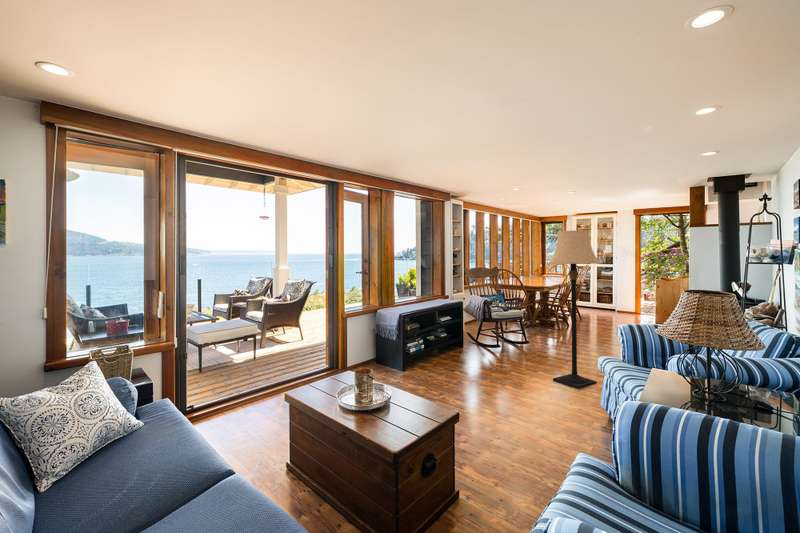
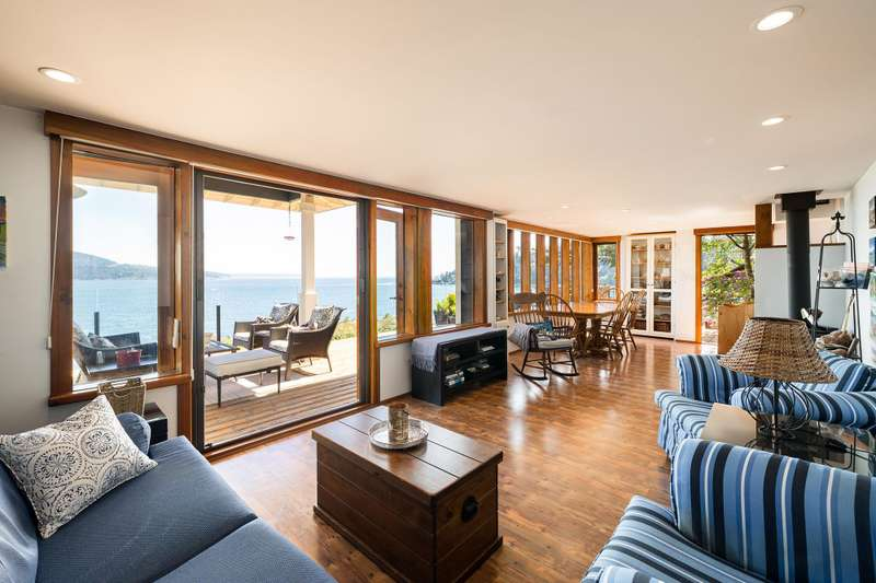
- lamp [547,229,602,390]
